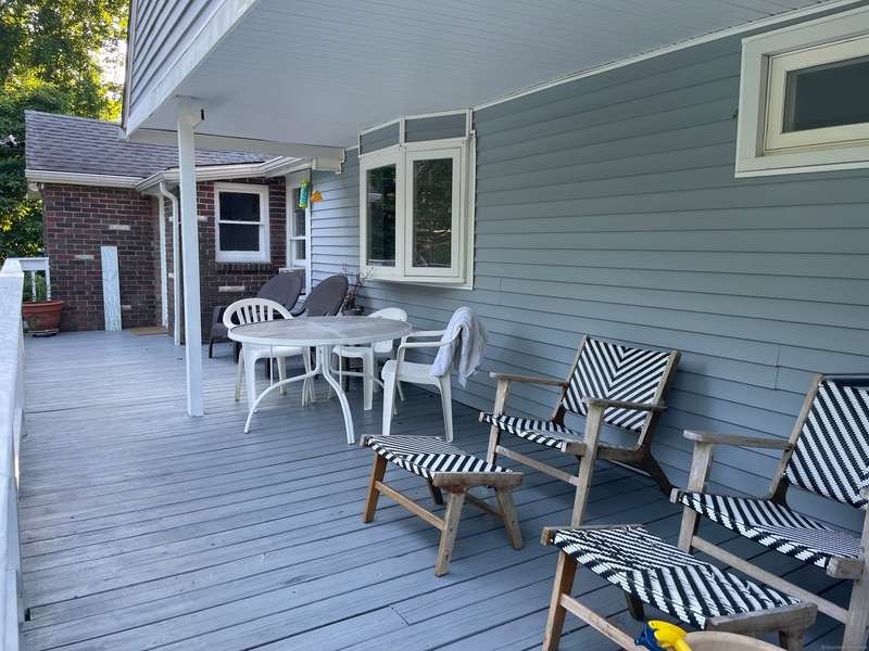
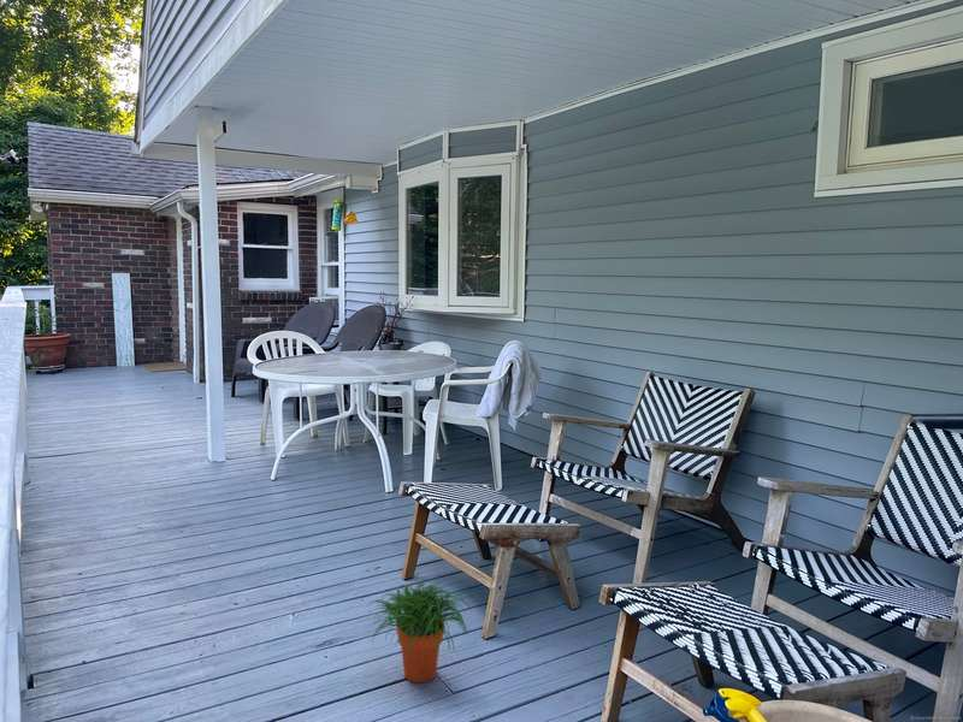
+ potted plant [367,578,473,683]
